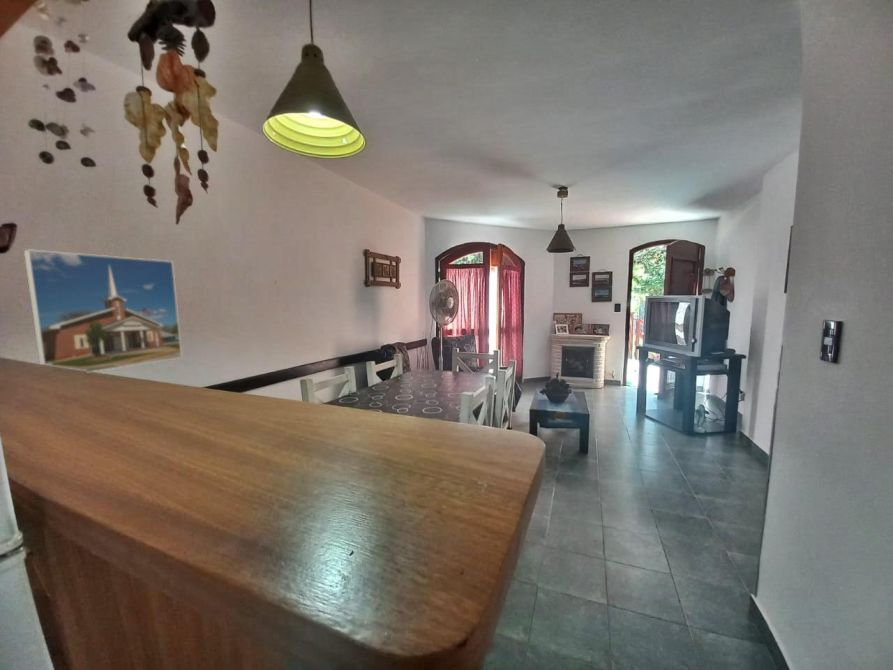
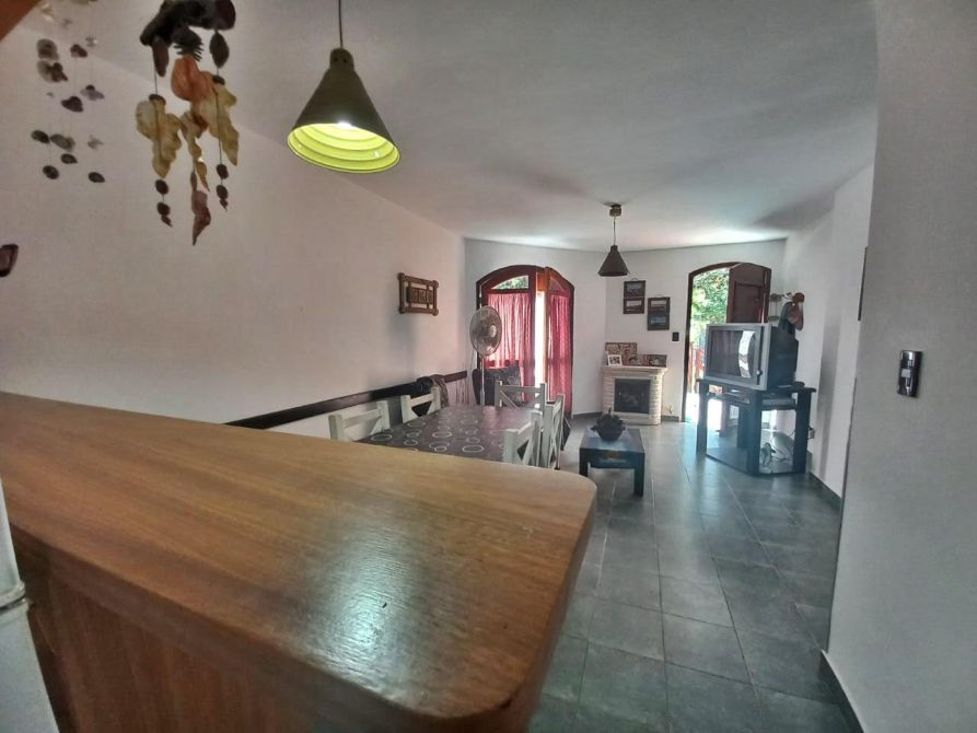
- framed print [23,248,183,372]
